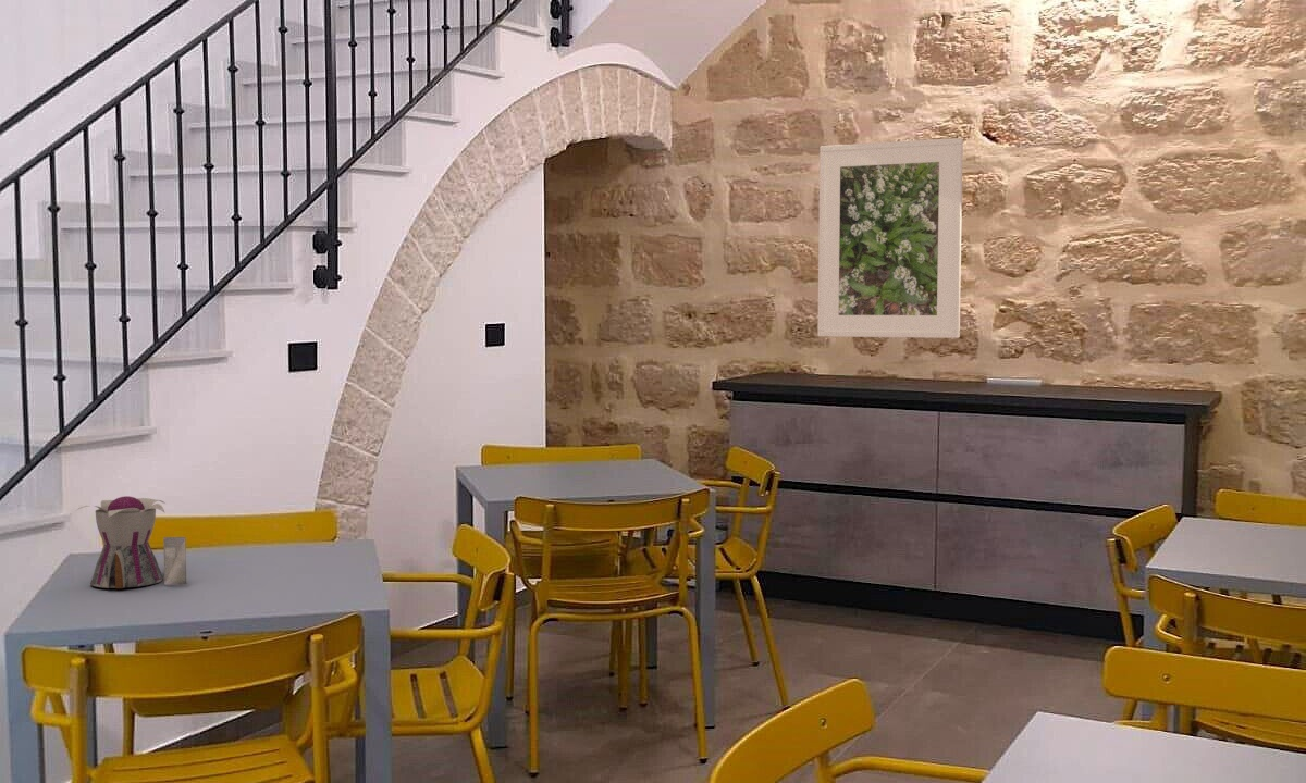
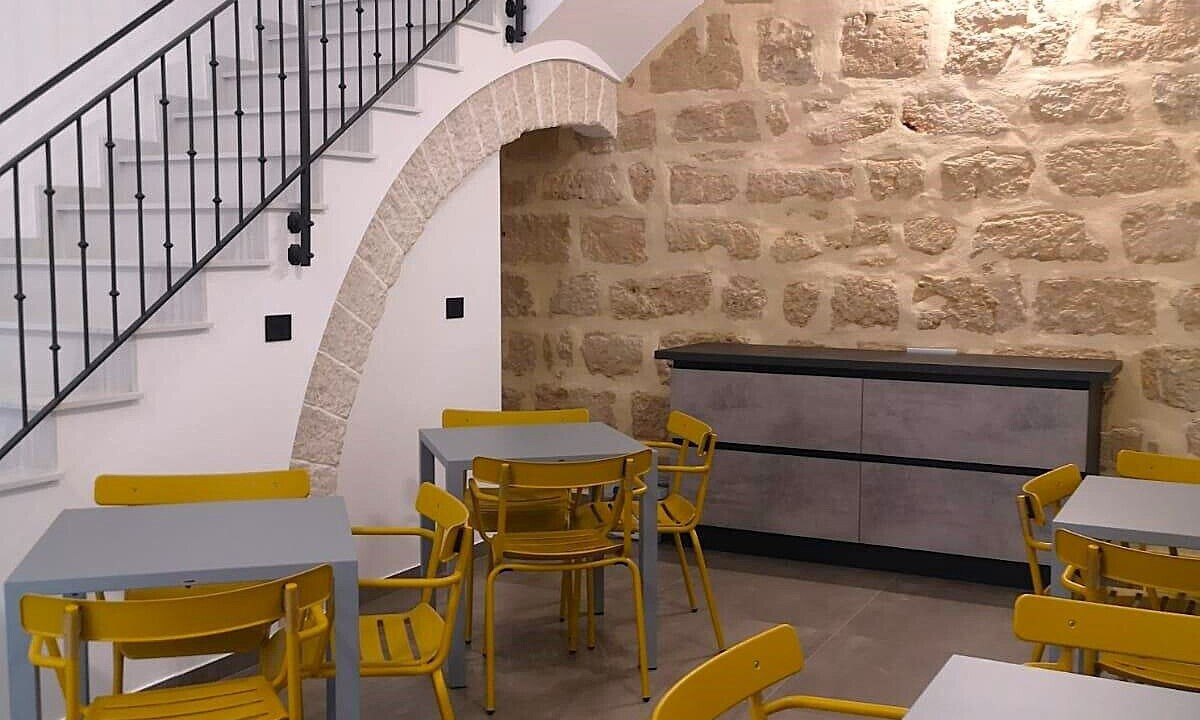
- teapot [76,495,187,589]
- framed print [816,137,964,339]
